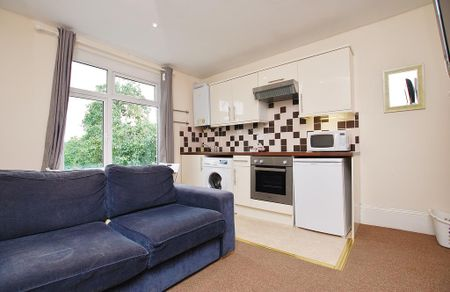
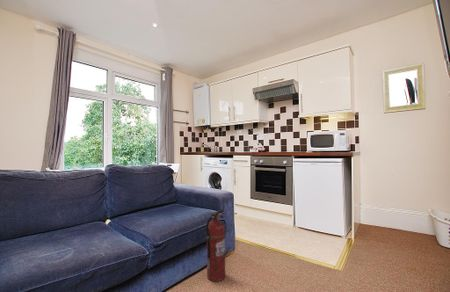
+ fire extinguisher [205,208,226,282]
